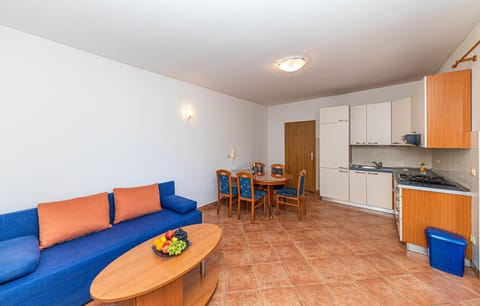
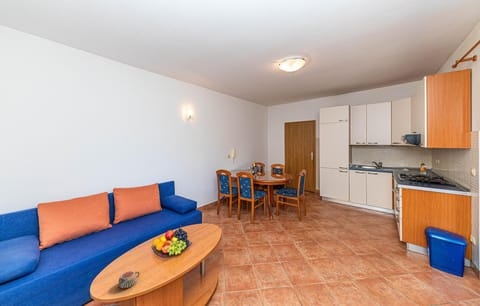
+ mug [117,270,140,289]
